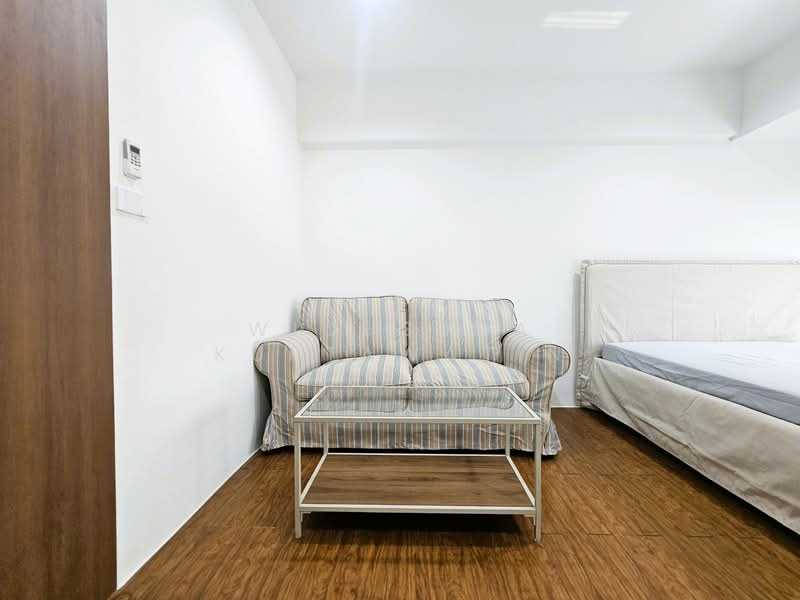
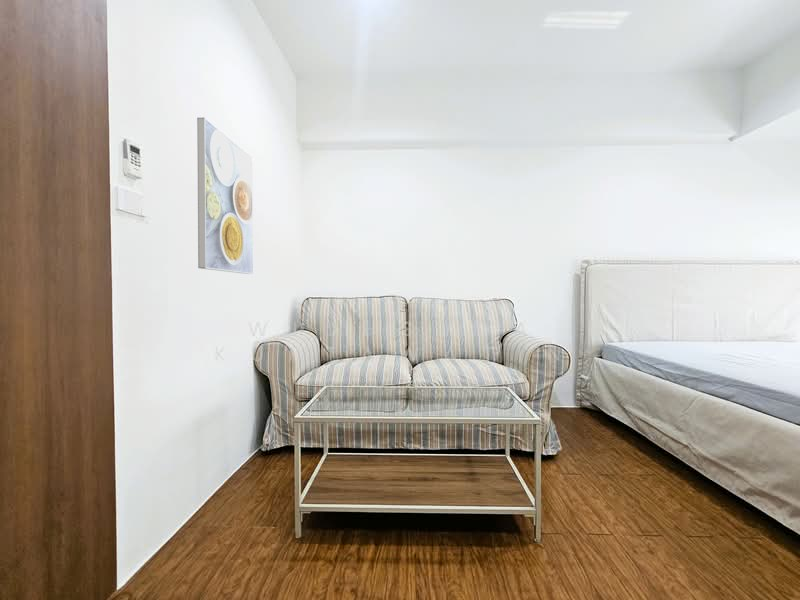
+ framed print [196,117,254,275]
